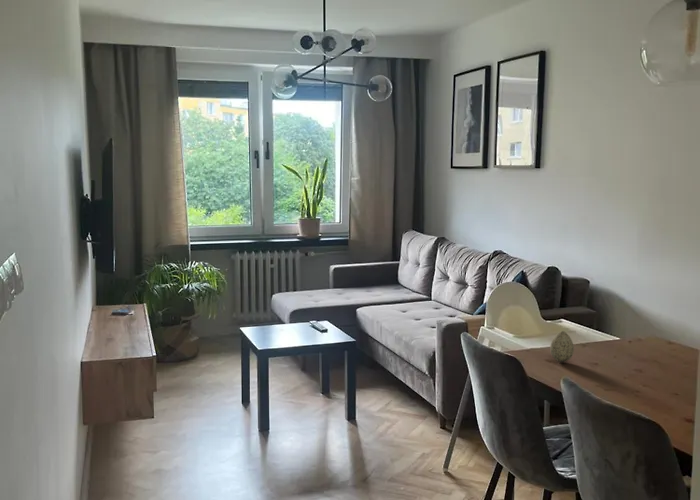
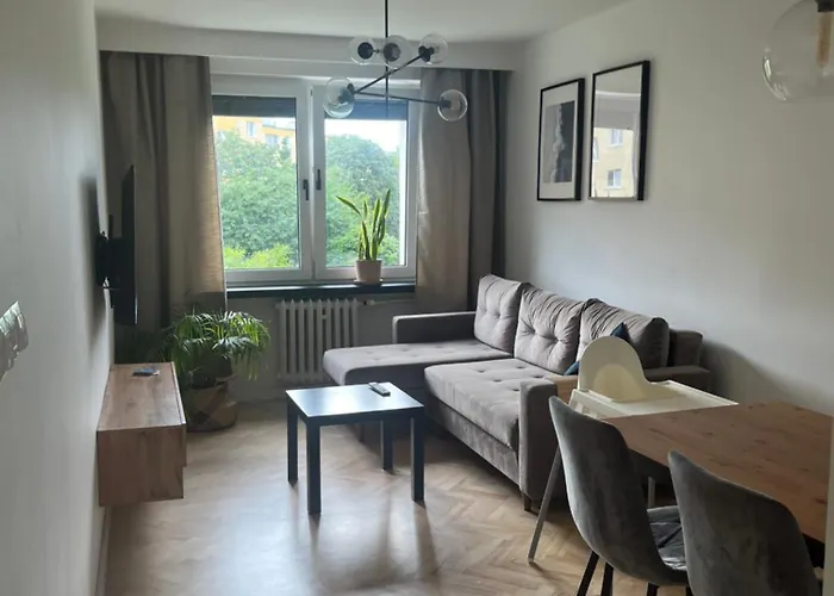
- decorative egg [549,330,575,363]
